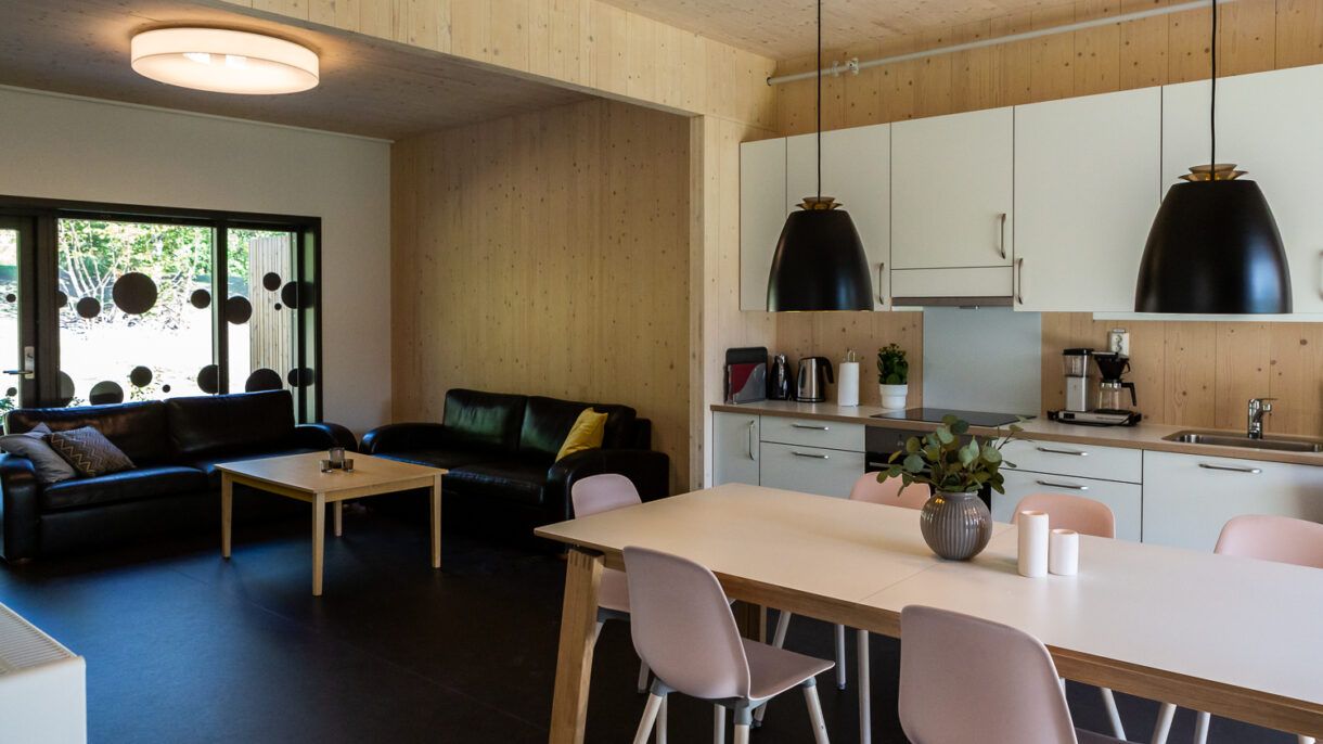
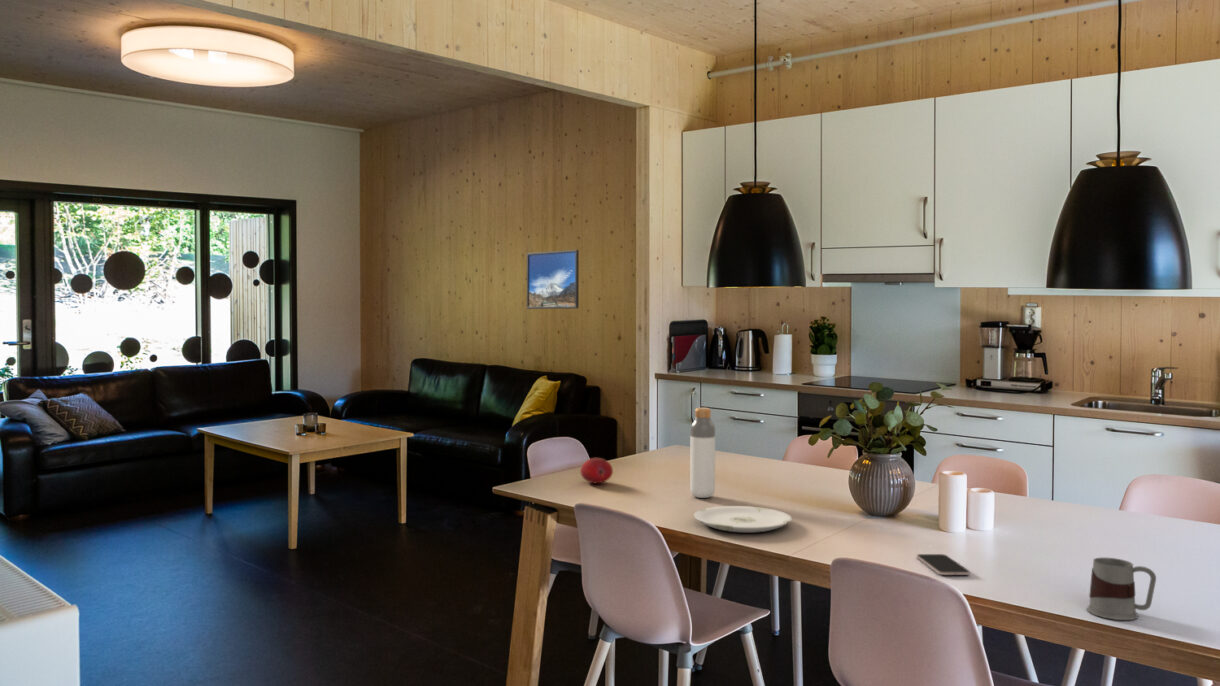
+ fruit [579,457,614,484]
+ bottle [689,407,716,499]
+ mug [1086,557,1157,621]
+ smartphone [916,553,971,576]
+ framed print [526,249,580,310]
+ plate [693,505,793,534]
